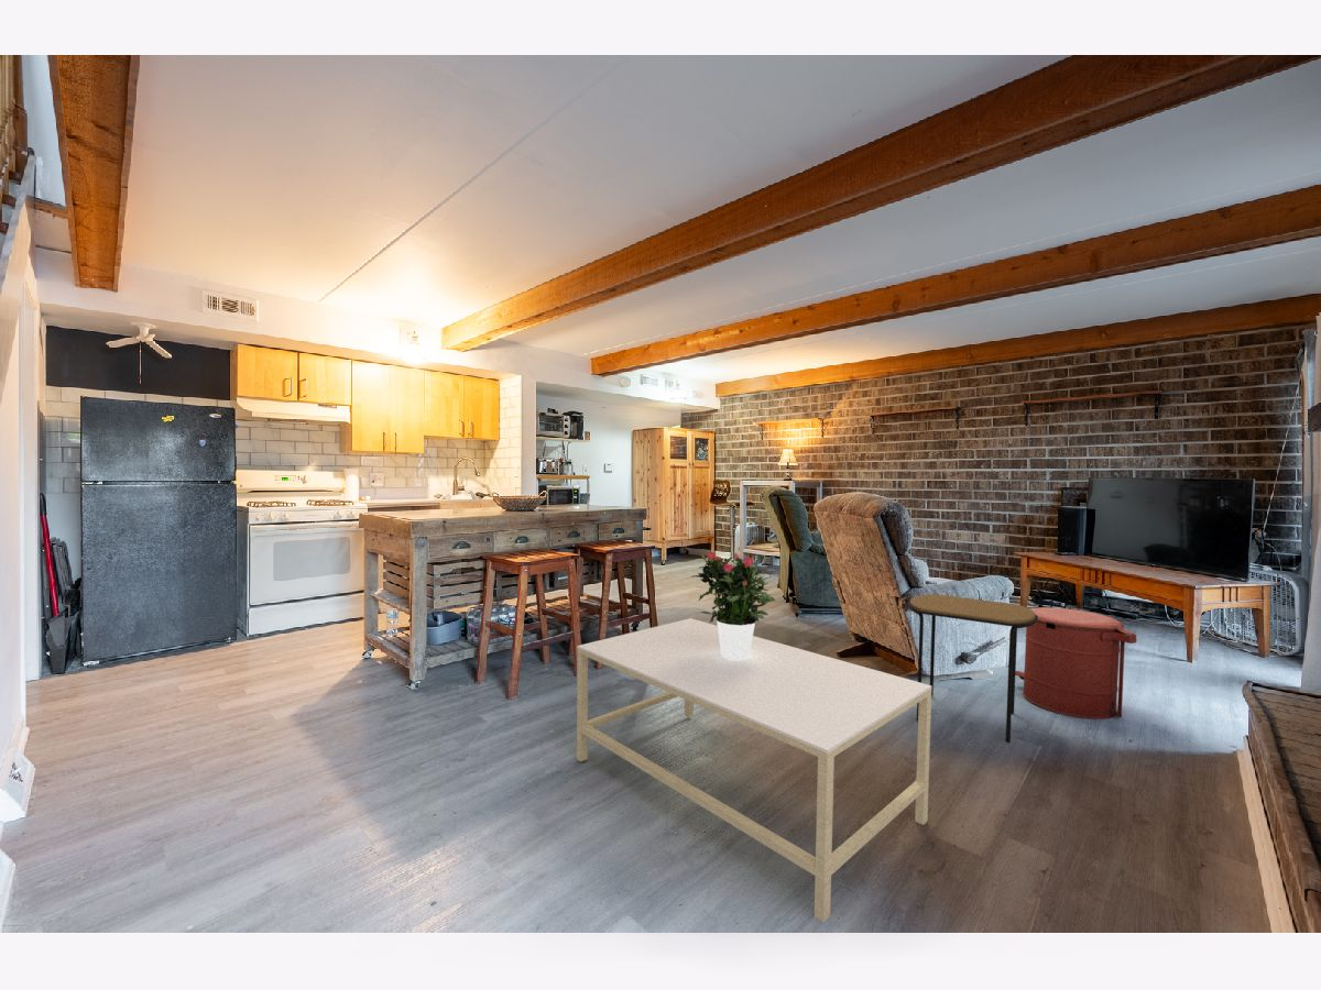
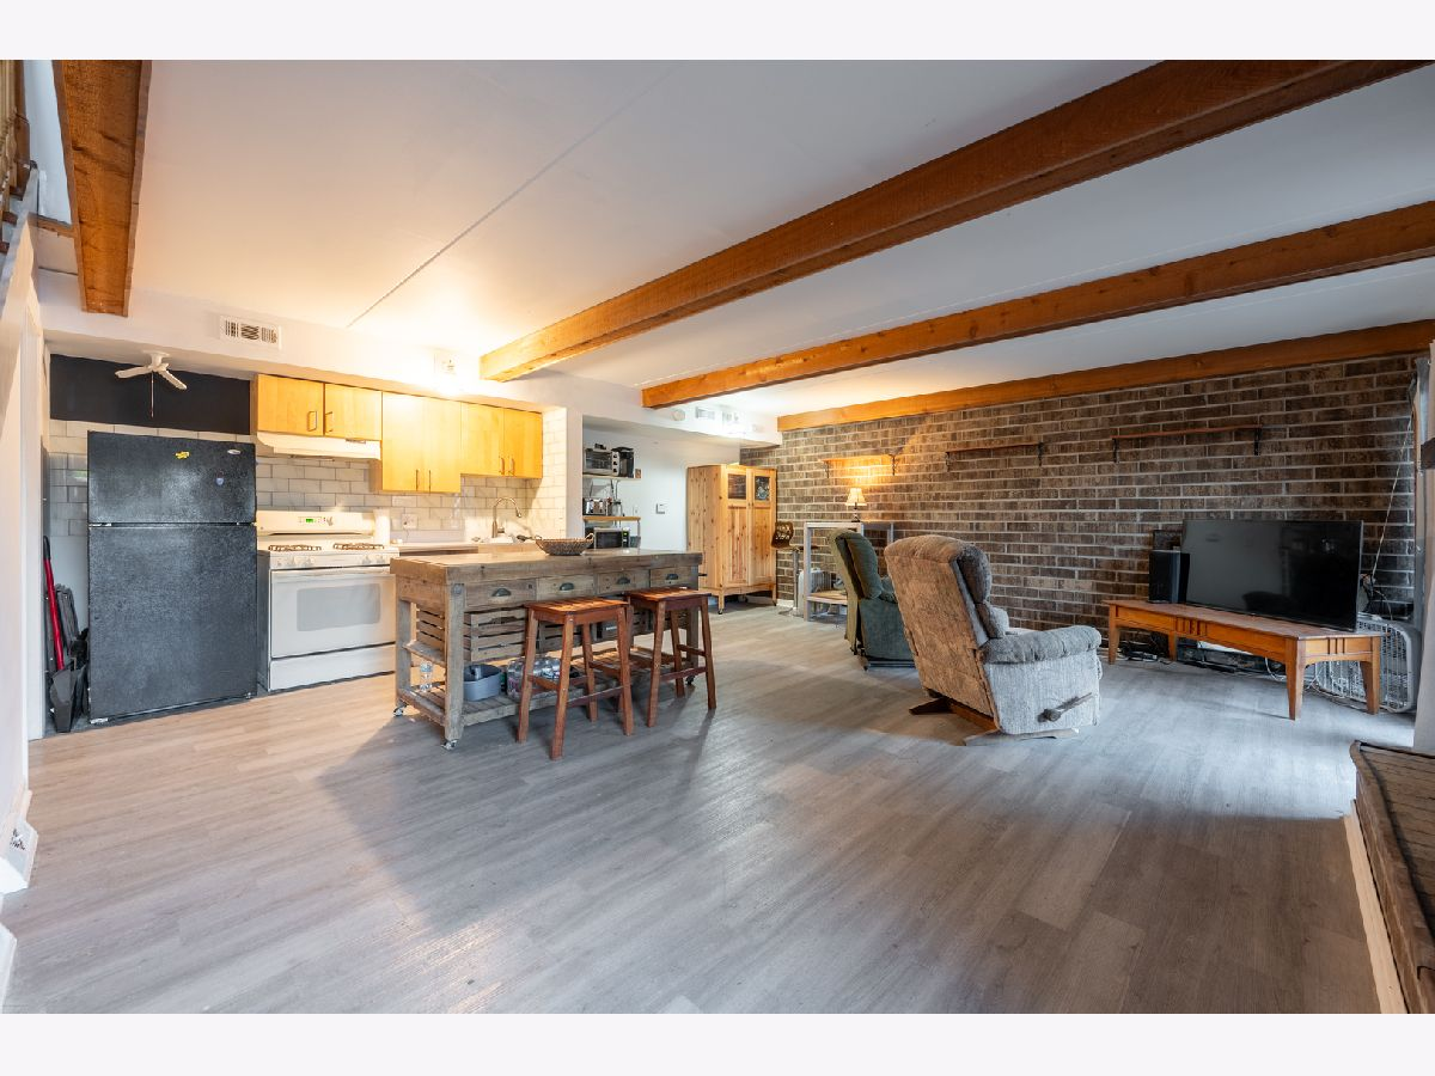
- side table [907,593,1038,744]
- coffee table [576,617,932,923]
- trash can [1015,606,1137,721]
- potted flower [689,551,776,660]
